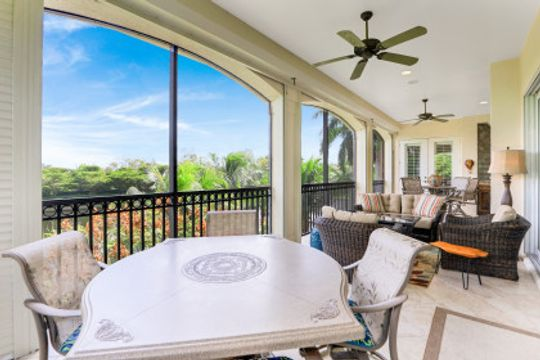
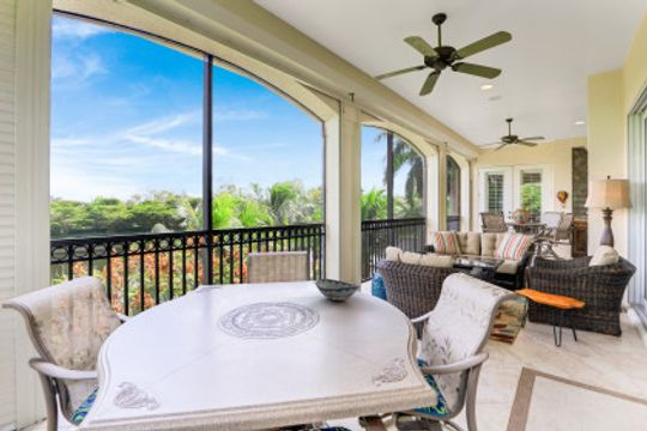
+ decorative bowl [314,278,361,302]
